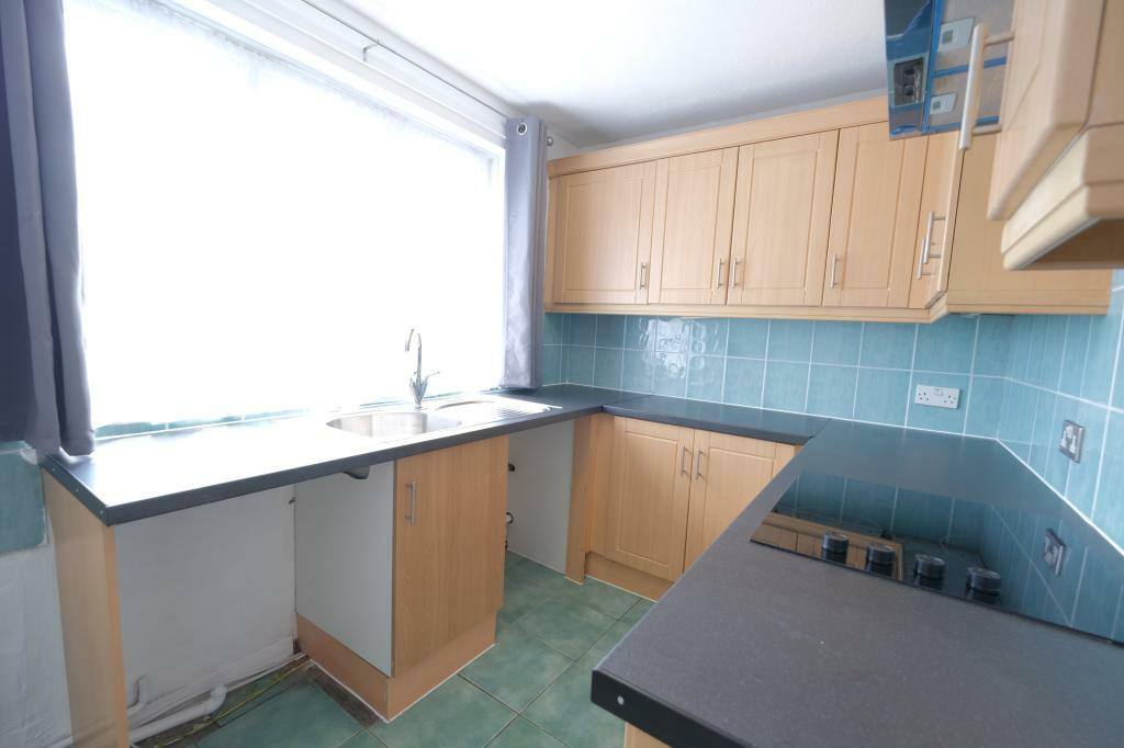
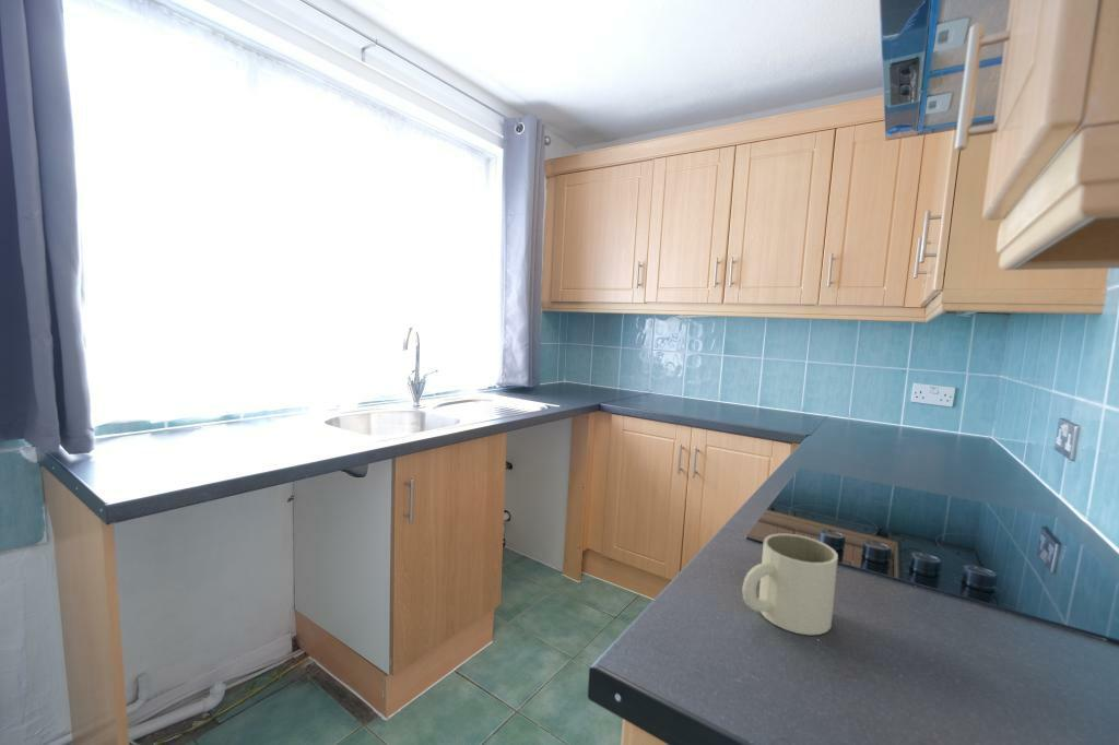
+ mug [741,533,839,636]
